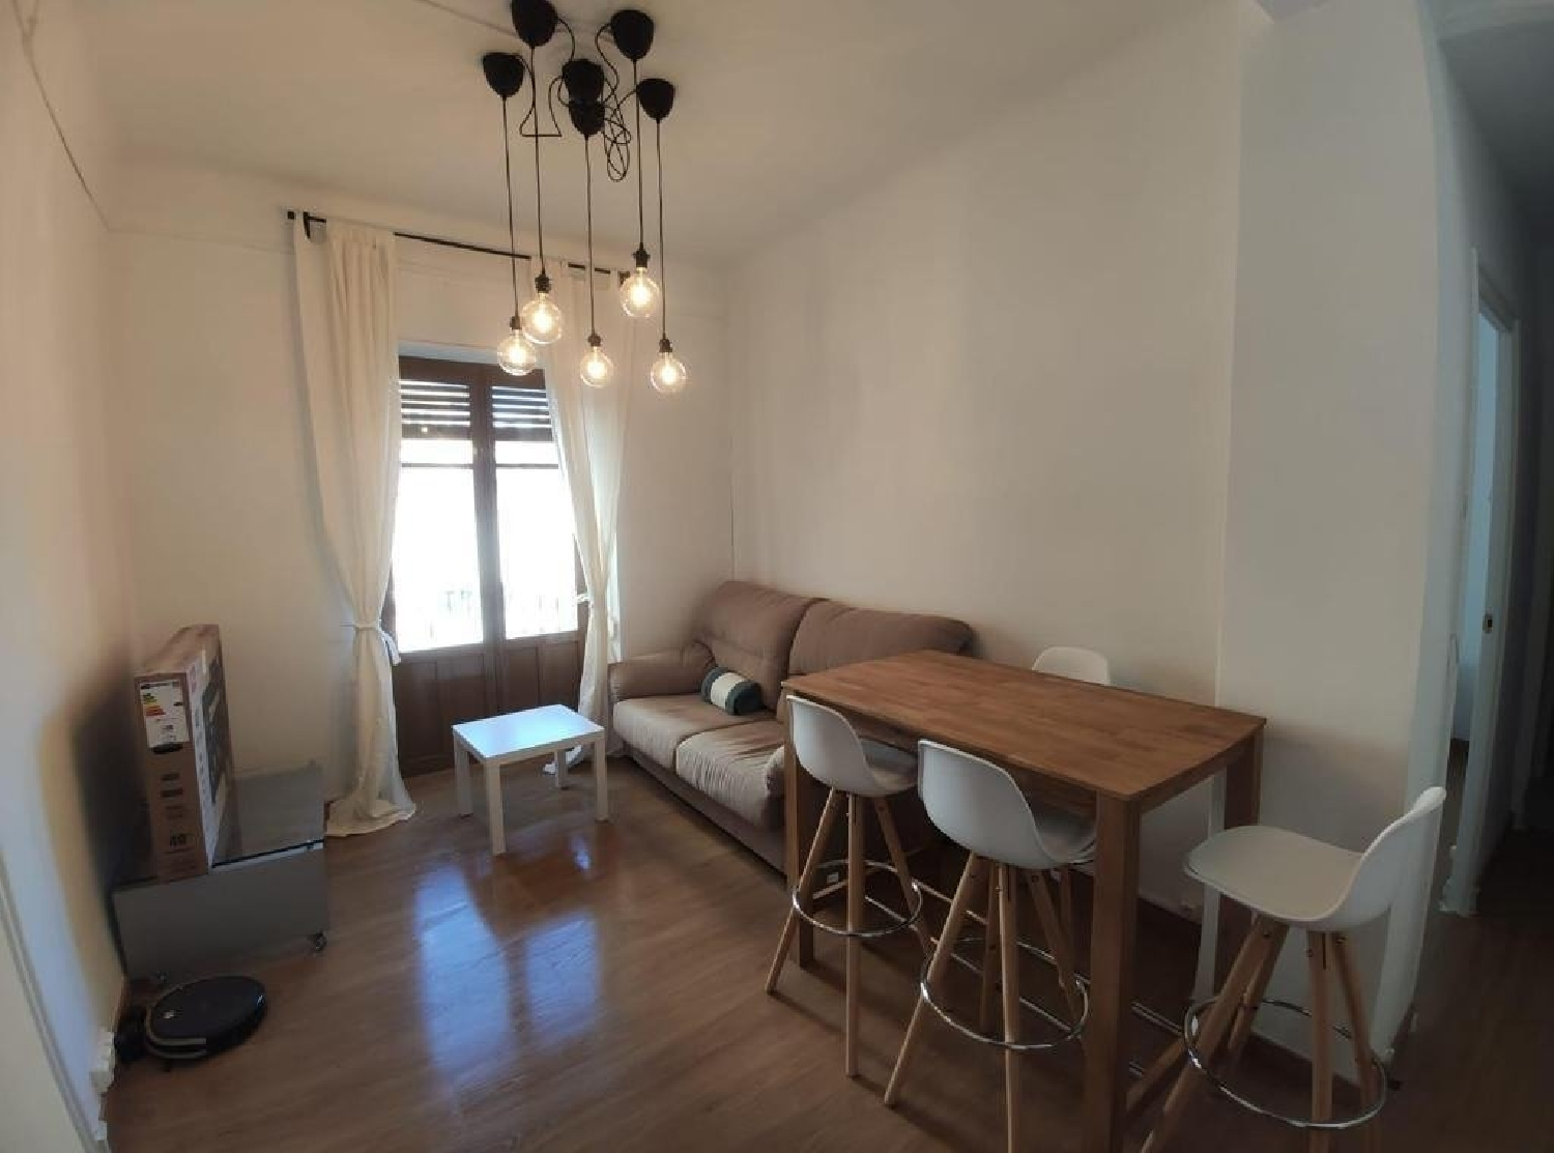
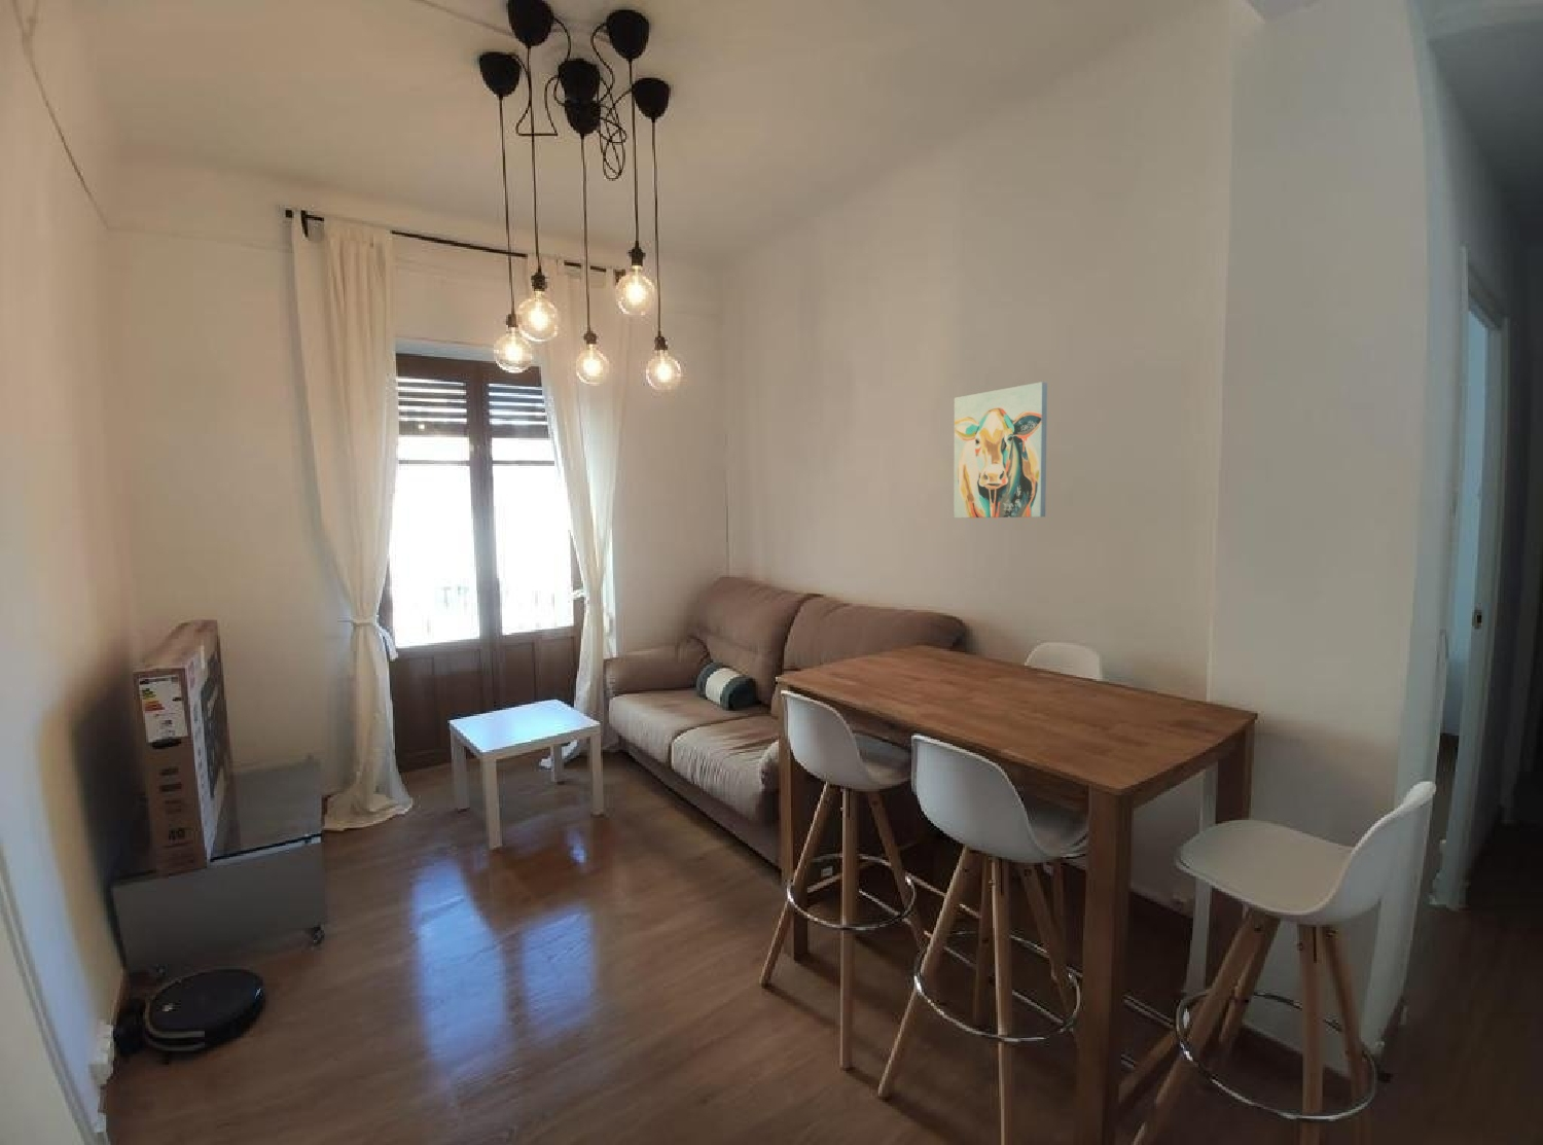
+ wall art [954,380,1049,518]
